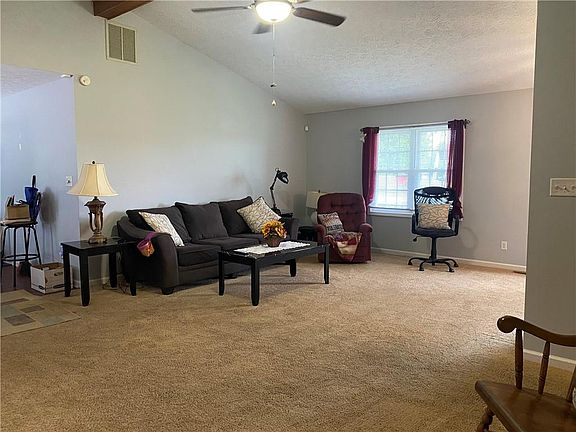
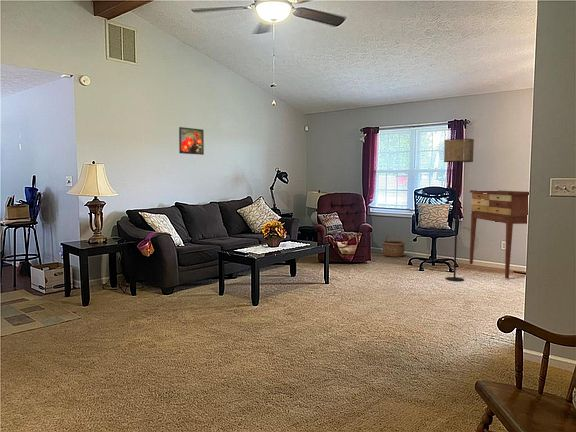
+ wicker basket [382,232,406,258]
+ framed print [178,126,205,156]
+ console table [469,189,530,279]
+ floor lamp [443,138,475,282]
